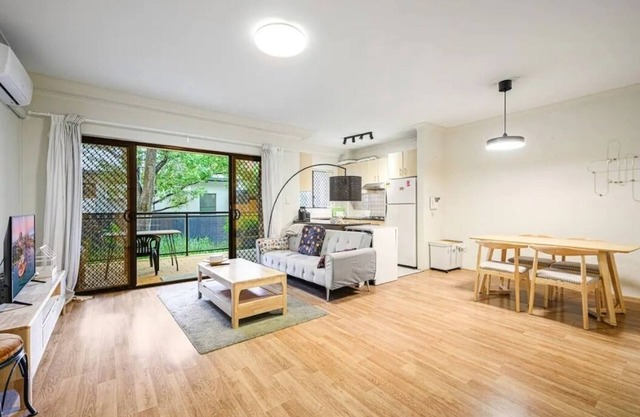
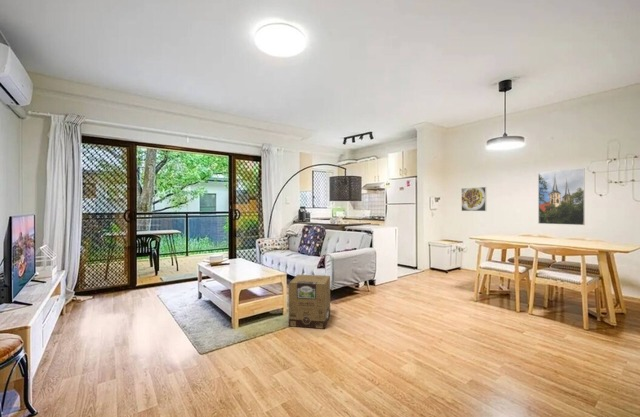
+ cardboard box [287,274,331,330]
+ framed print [537,167,586,226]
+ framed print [460,186,487,212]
